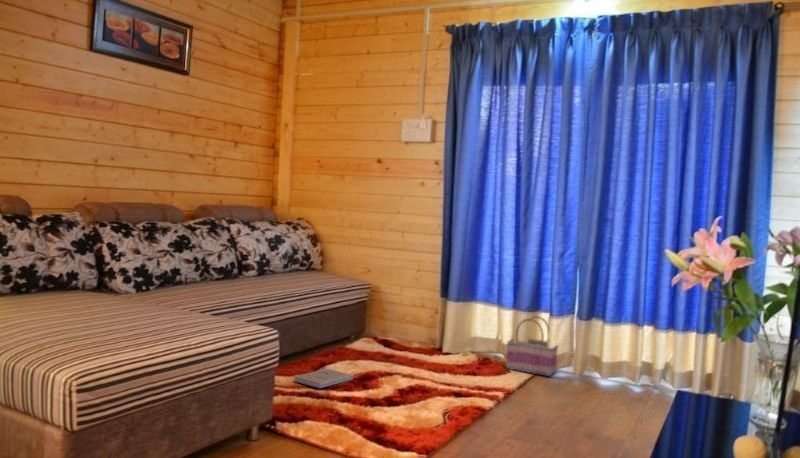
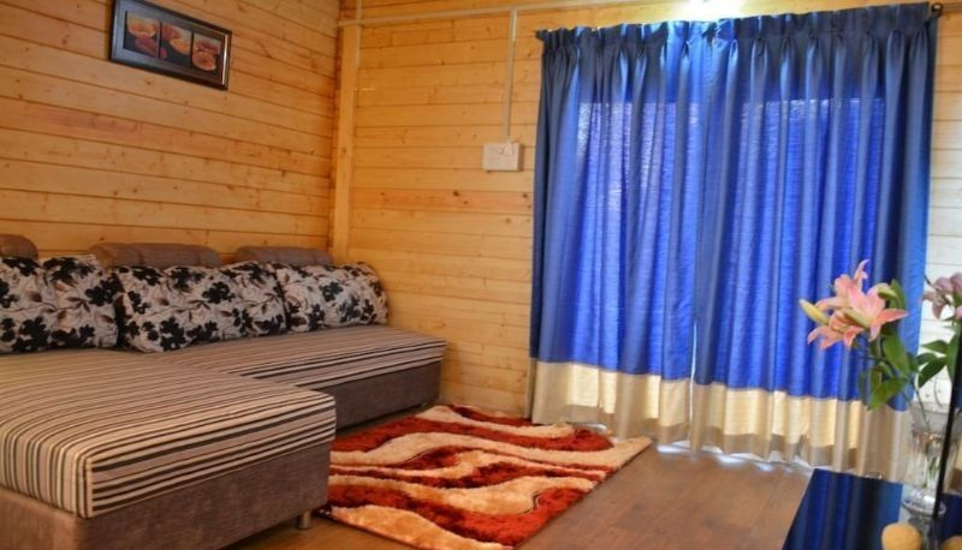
- book [293,368,354,389]
- basket [505,315,560,377]
